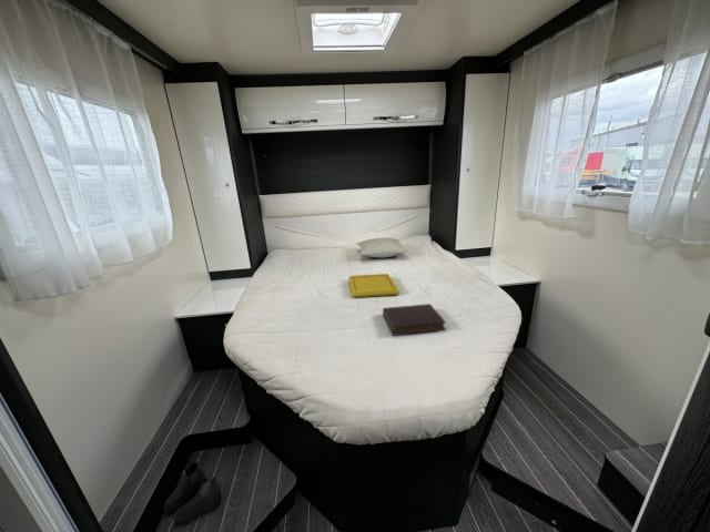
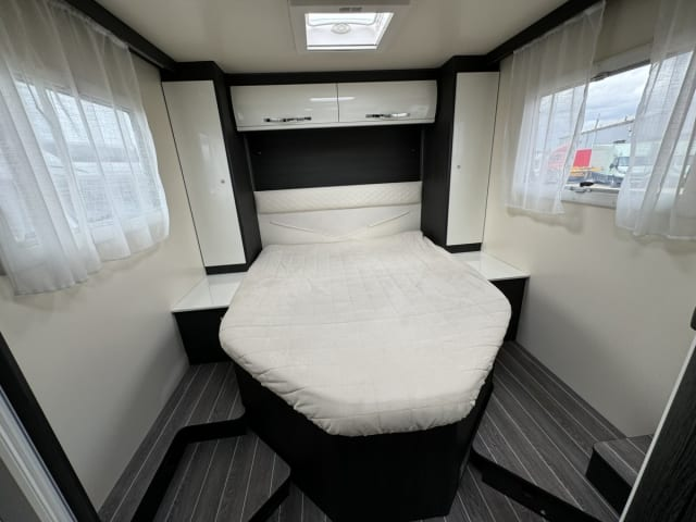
- serving tray [347,273,400,298]
- book [382,303,447,337]
- boots [163,458,220,524]
- pillow [356,237,409,258]
